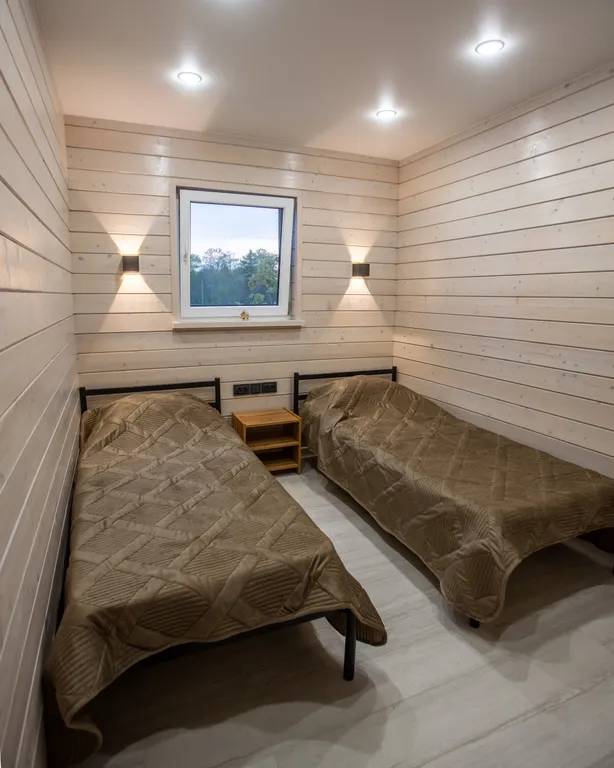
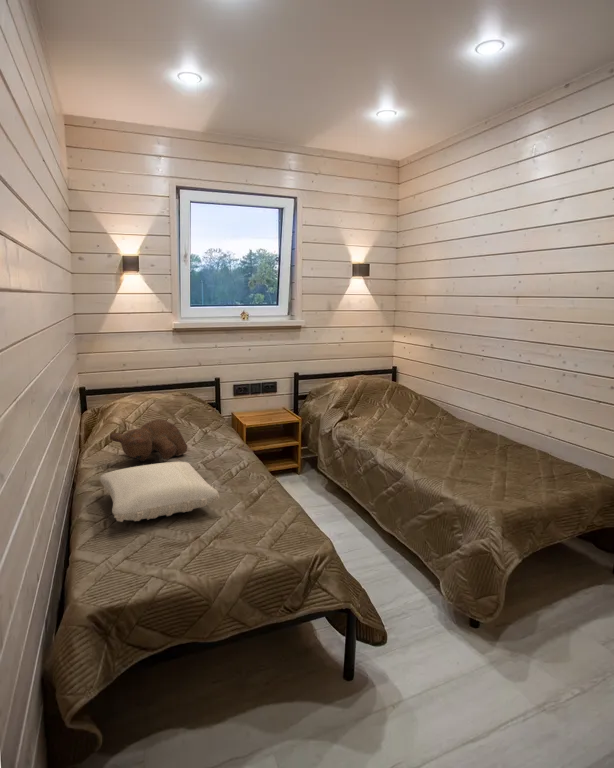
+ teddy bear [109,418,188,463]
+ pillow [99,461,220,523]
